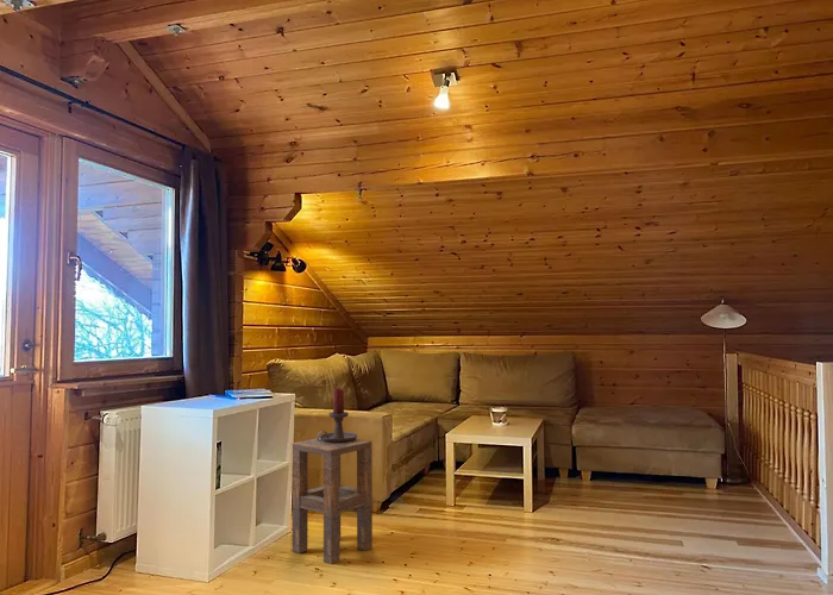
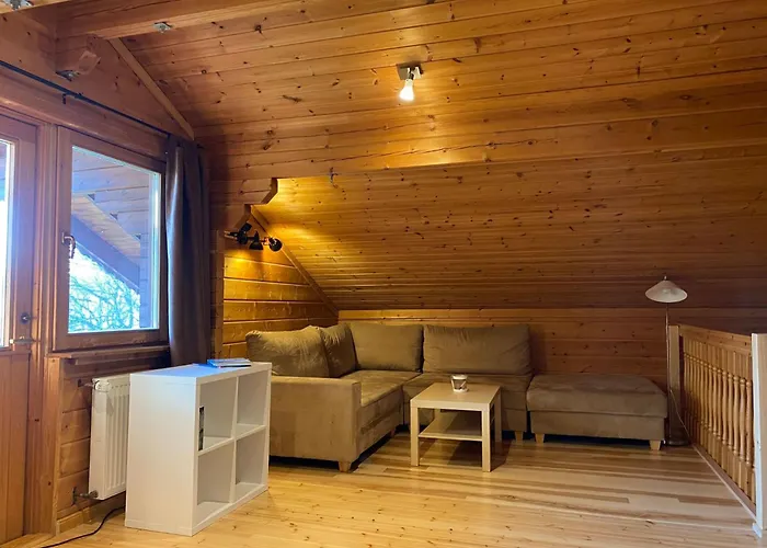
- side table [292,437,374,565]
- candle holder [315,387,358,443]
